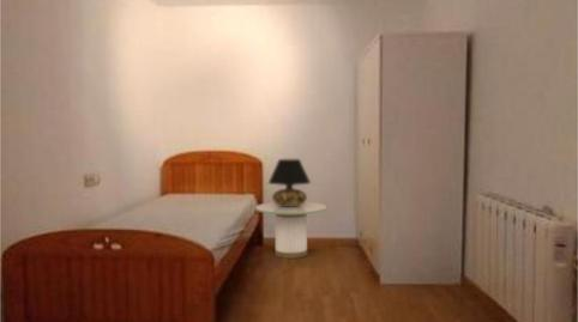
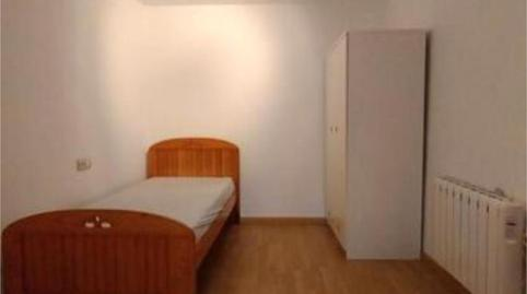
- table lamp [267,158,312,206]
- side table [254,201,327,260]
